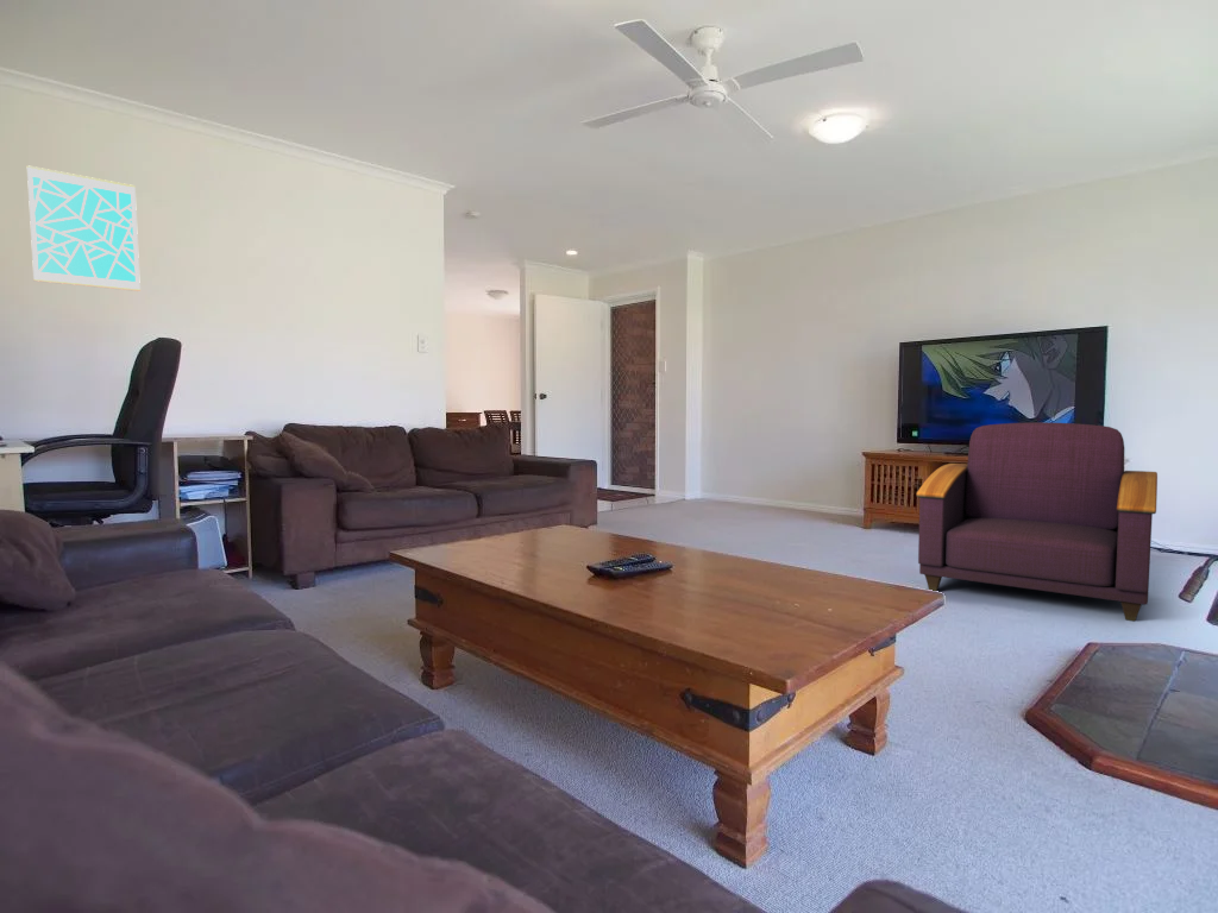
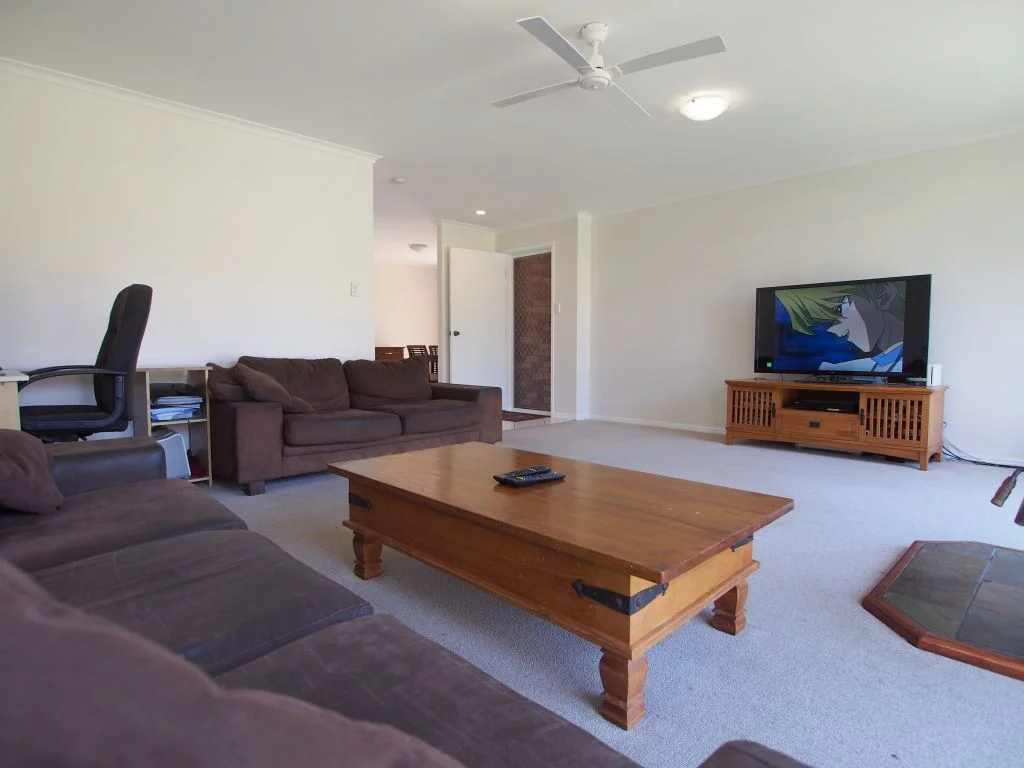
- armchair [915,421,1159,622]
- wall art [26,164,142,292]
